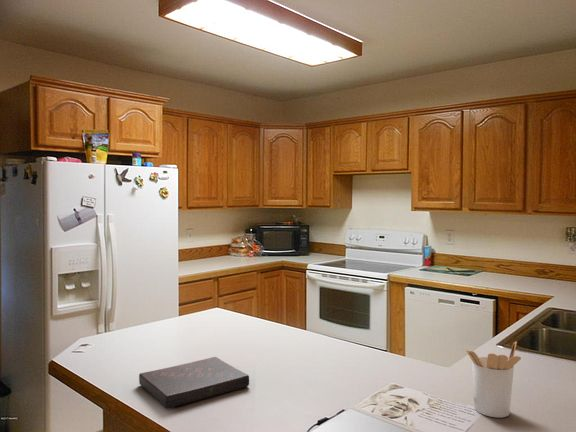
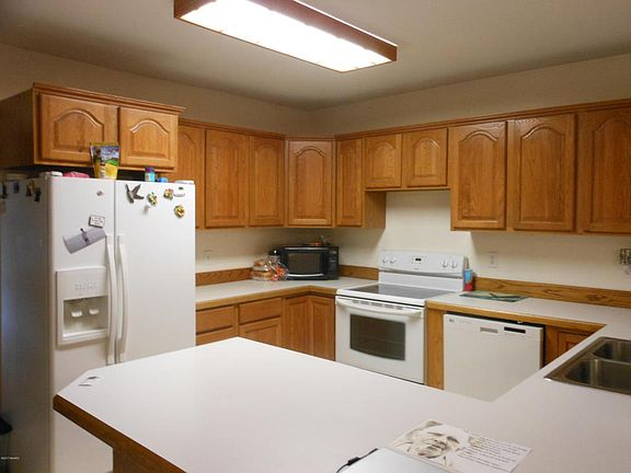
- book [138,356,250,410]
- utensil holder [465,341,522,419]
